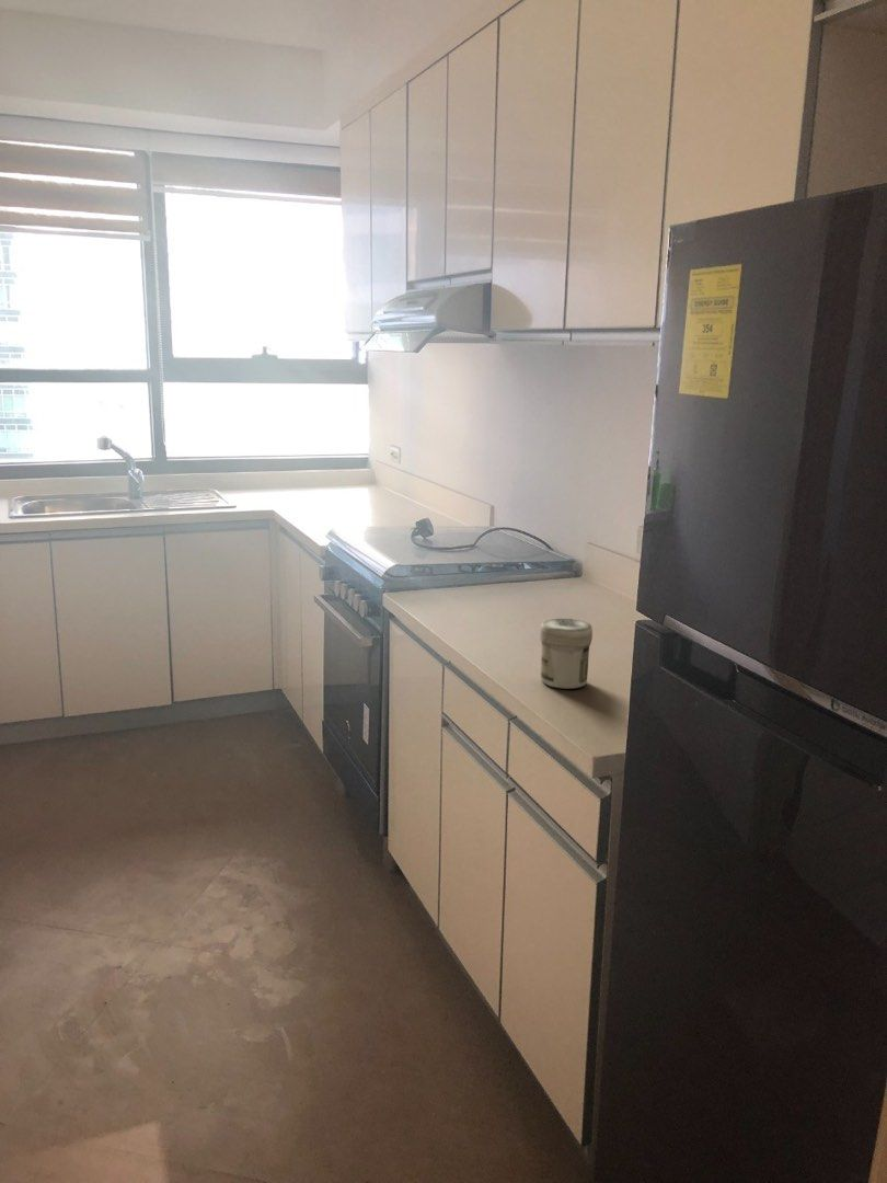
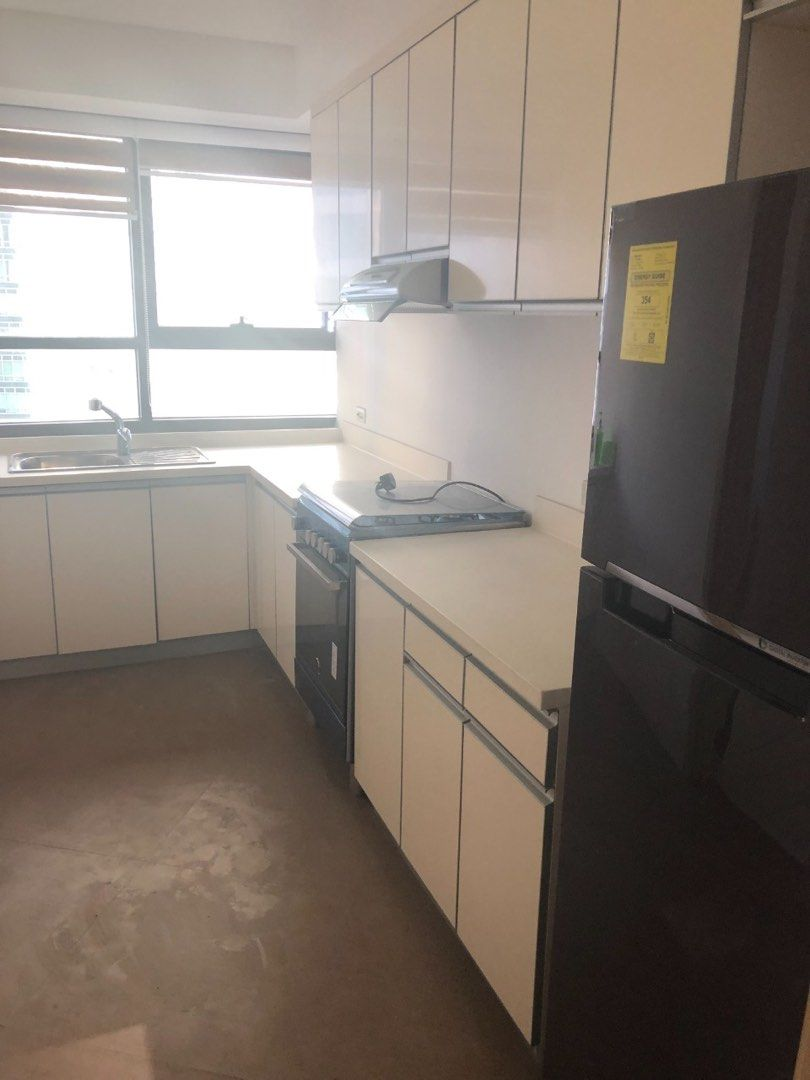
- jar [539,618,594,690]
